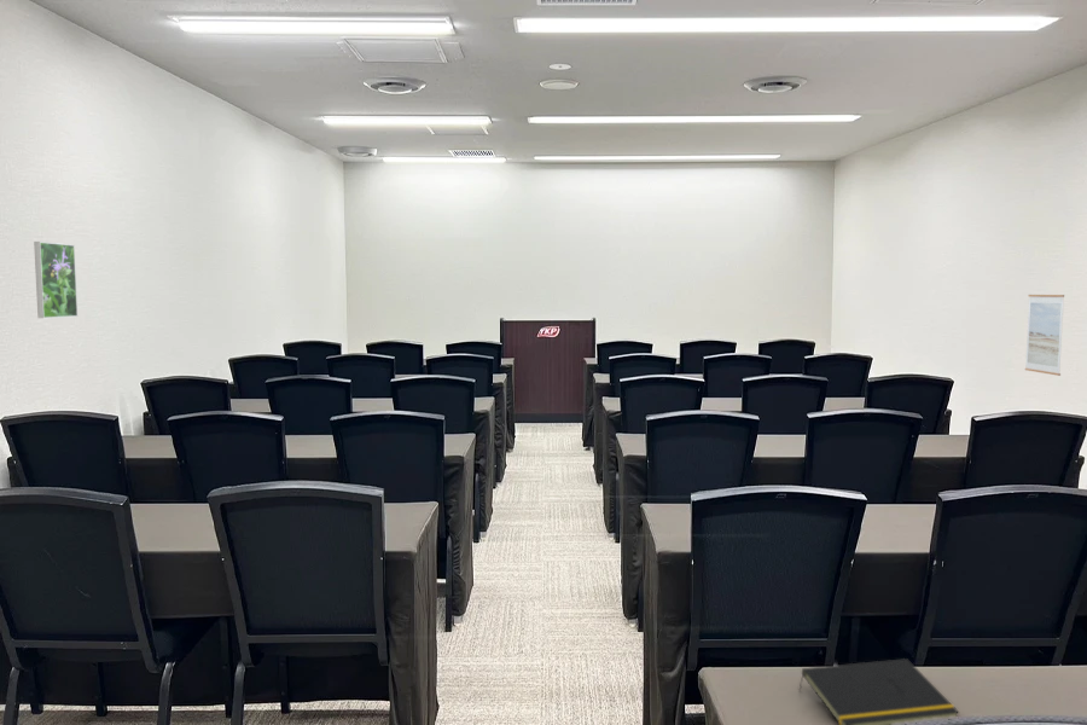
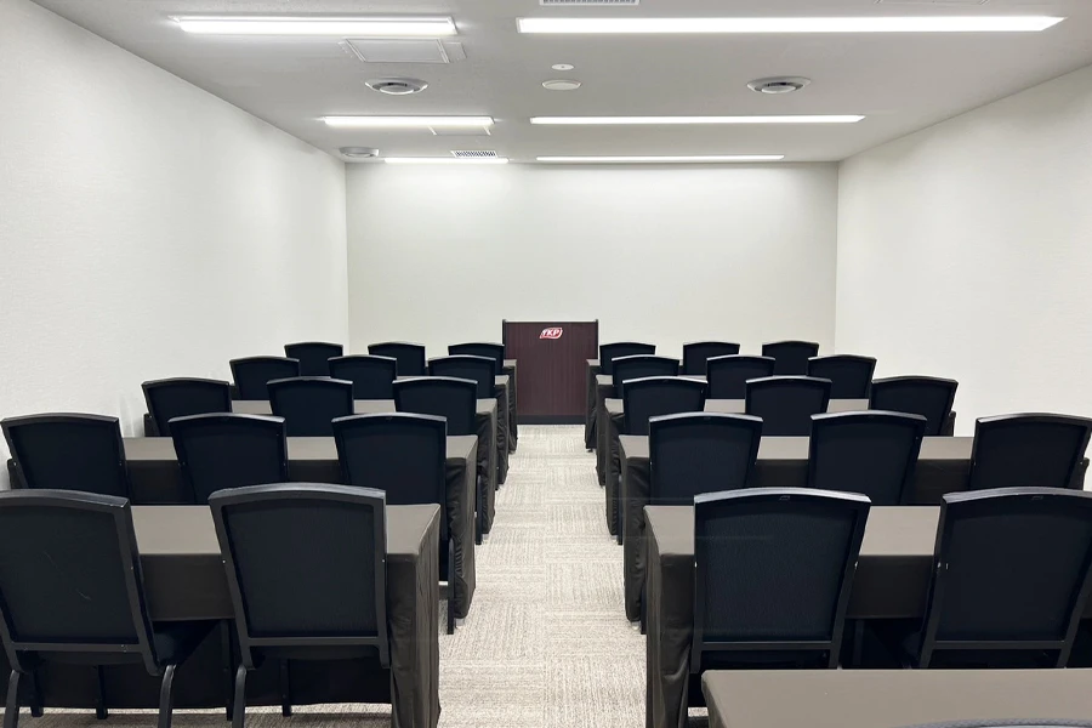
- notepad [797,657,960,725]
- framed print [33,240,79,319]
- wall art [1024,294,1065,377]
